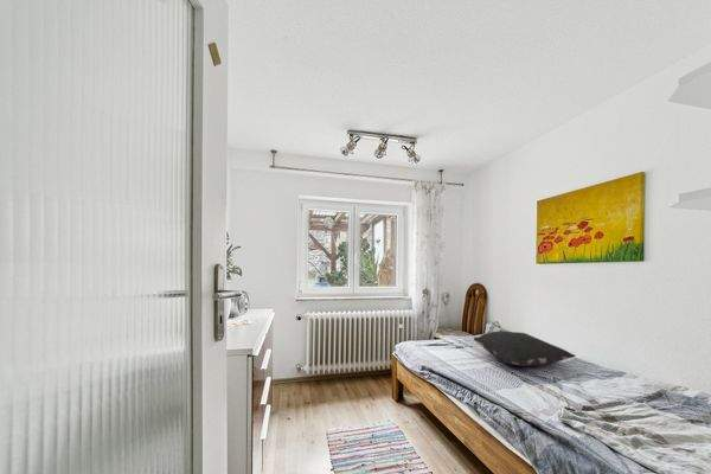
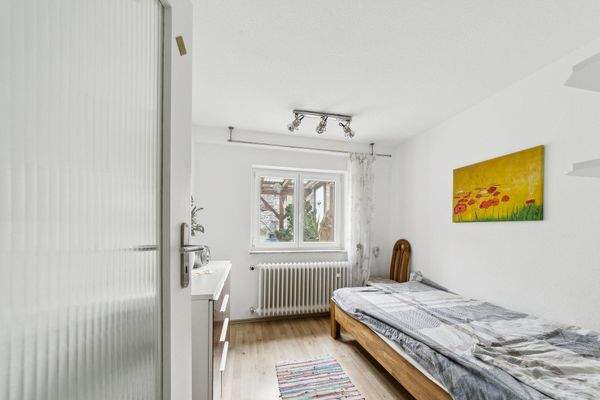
- pillow [473,331,576,367]
